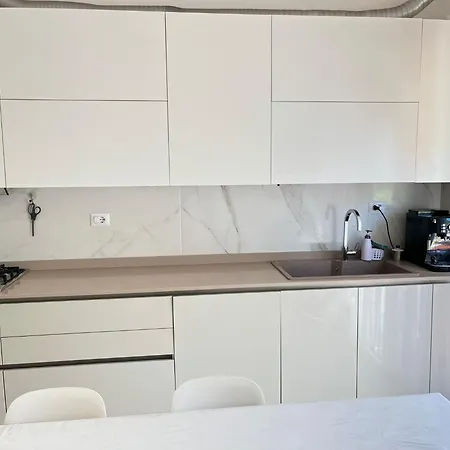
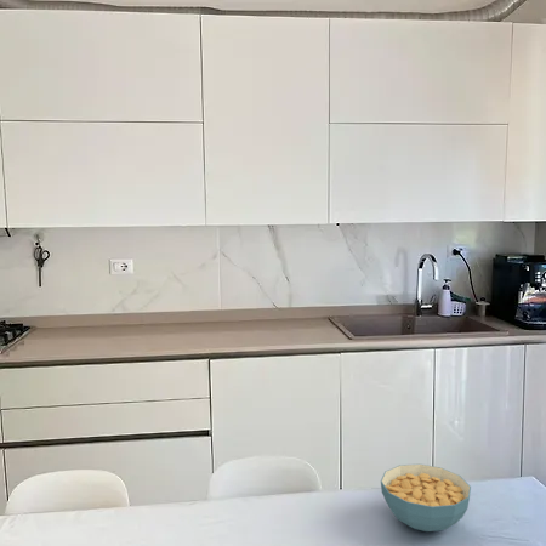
+ cereal bowl [380,463,472,533]
